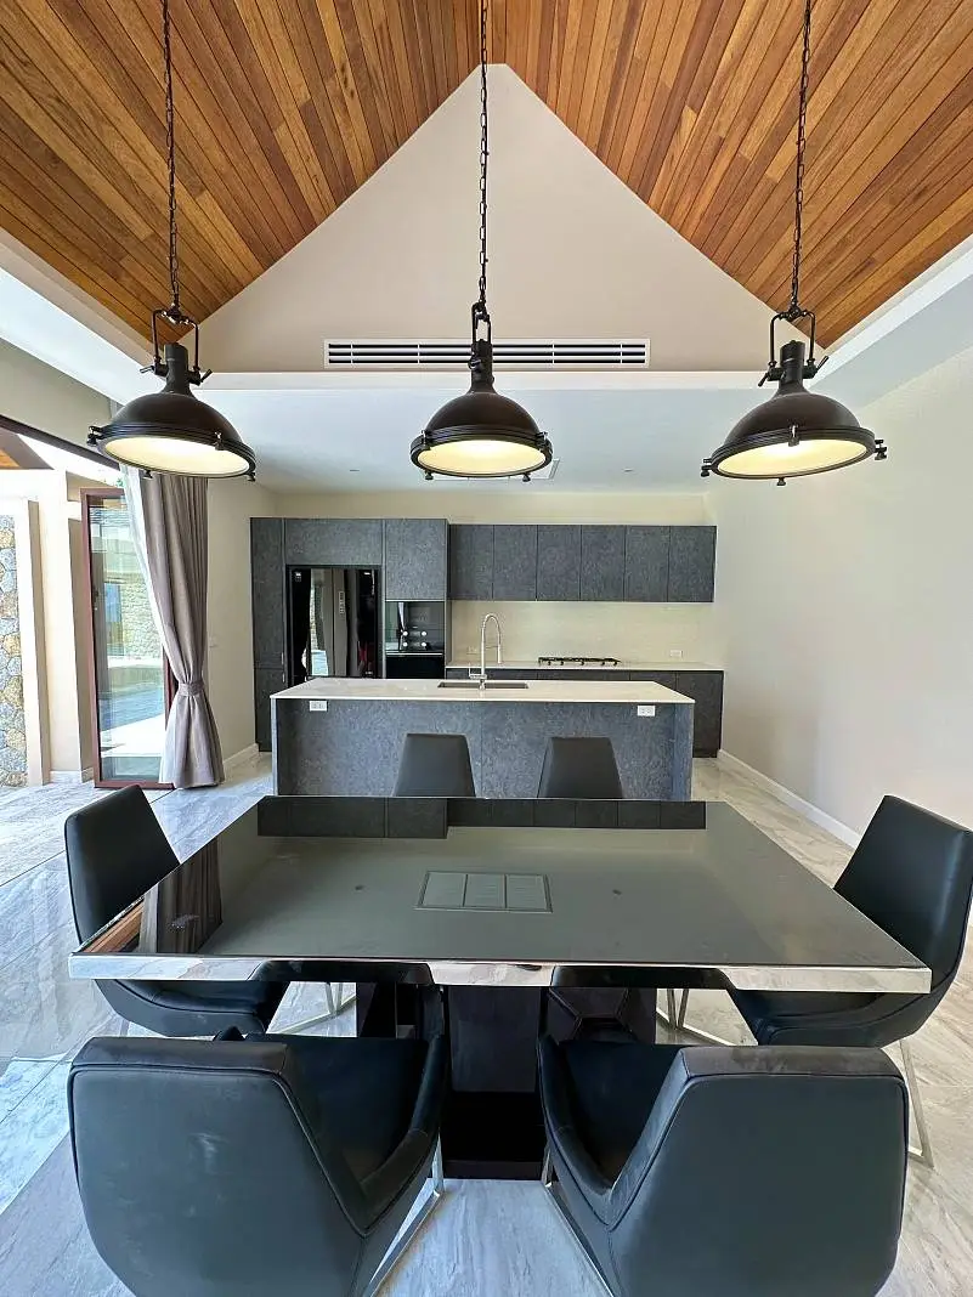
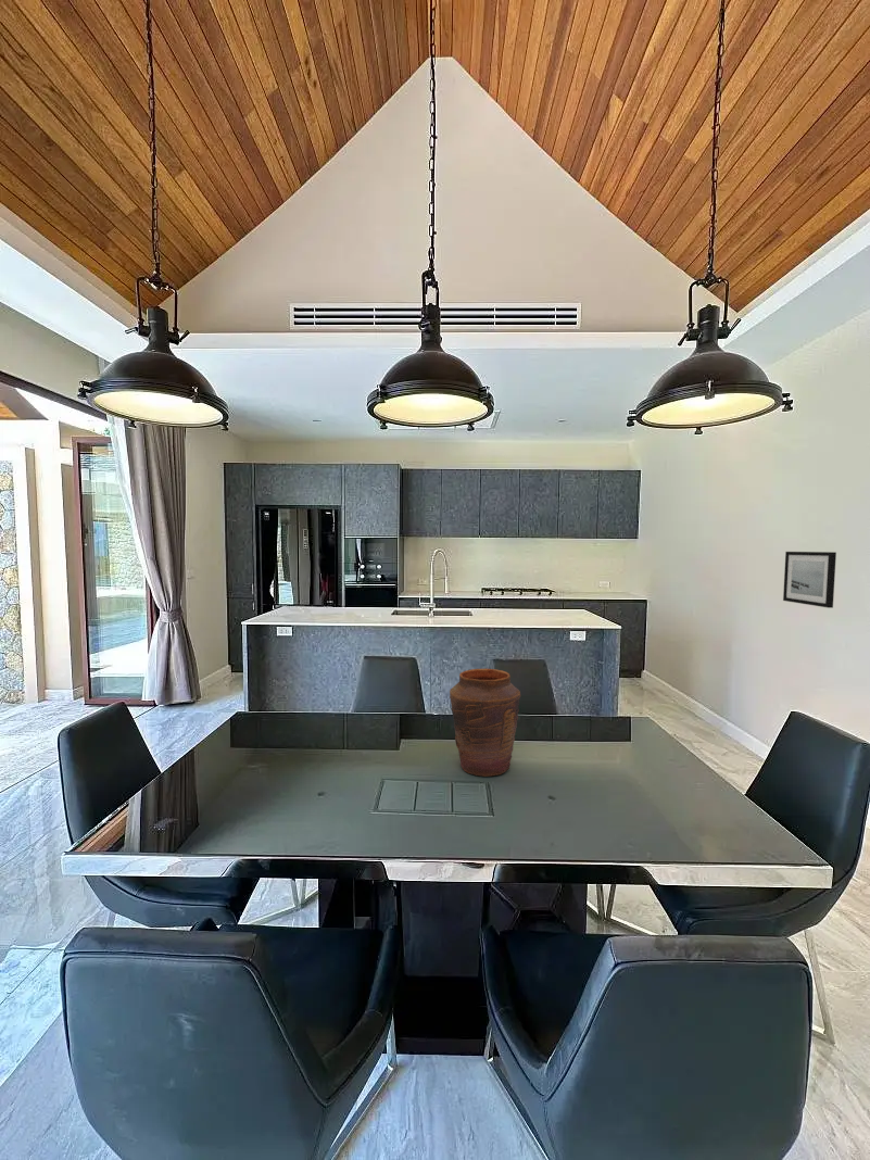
+ wall art [782,551,837,609]
+ vase [449,668,521,778]
